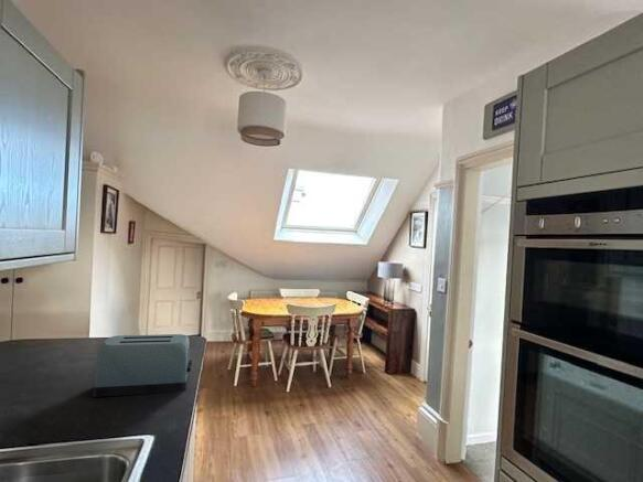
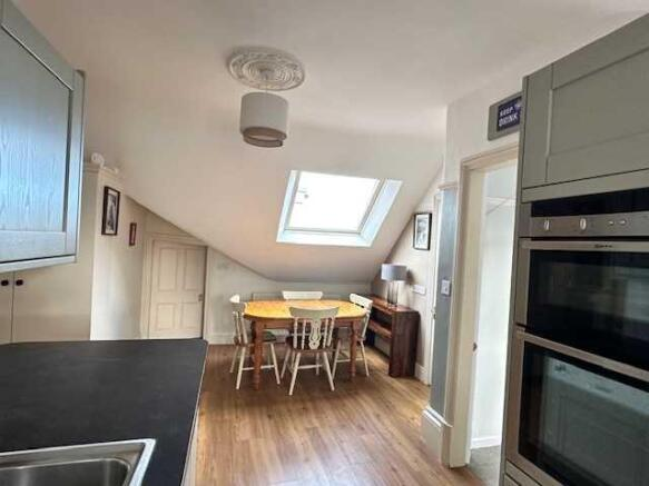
- toaster [92,333,193,398]
